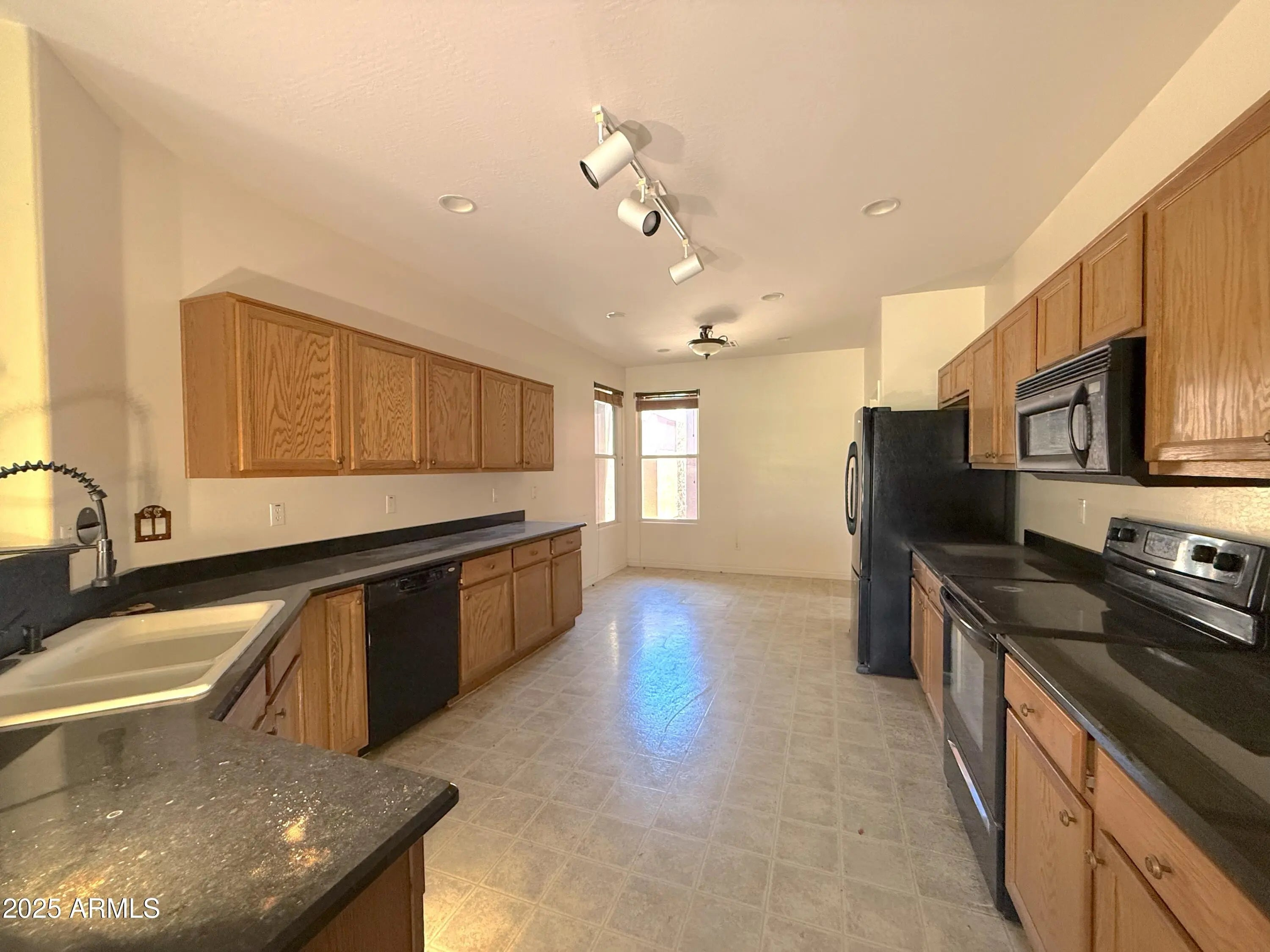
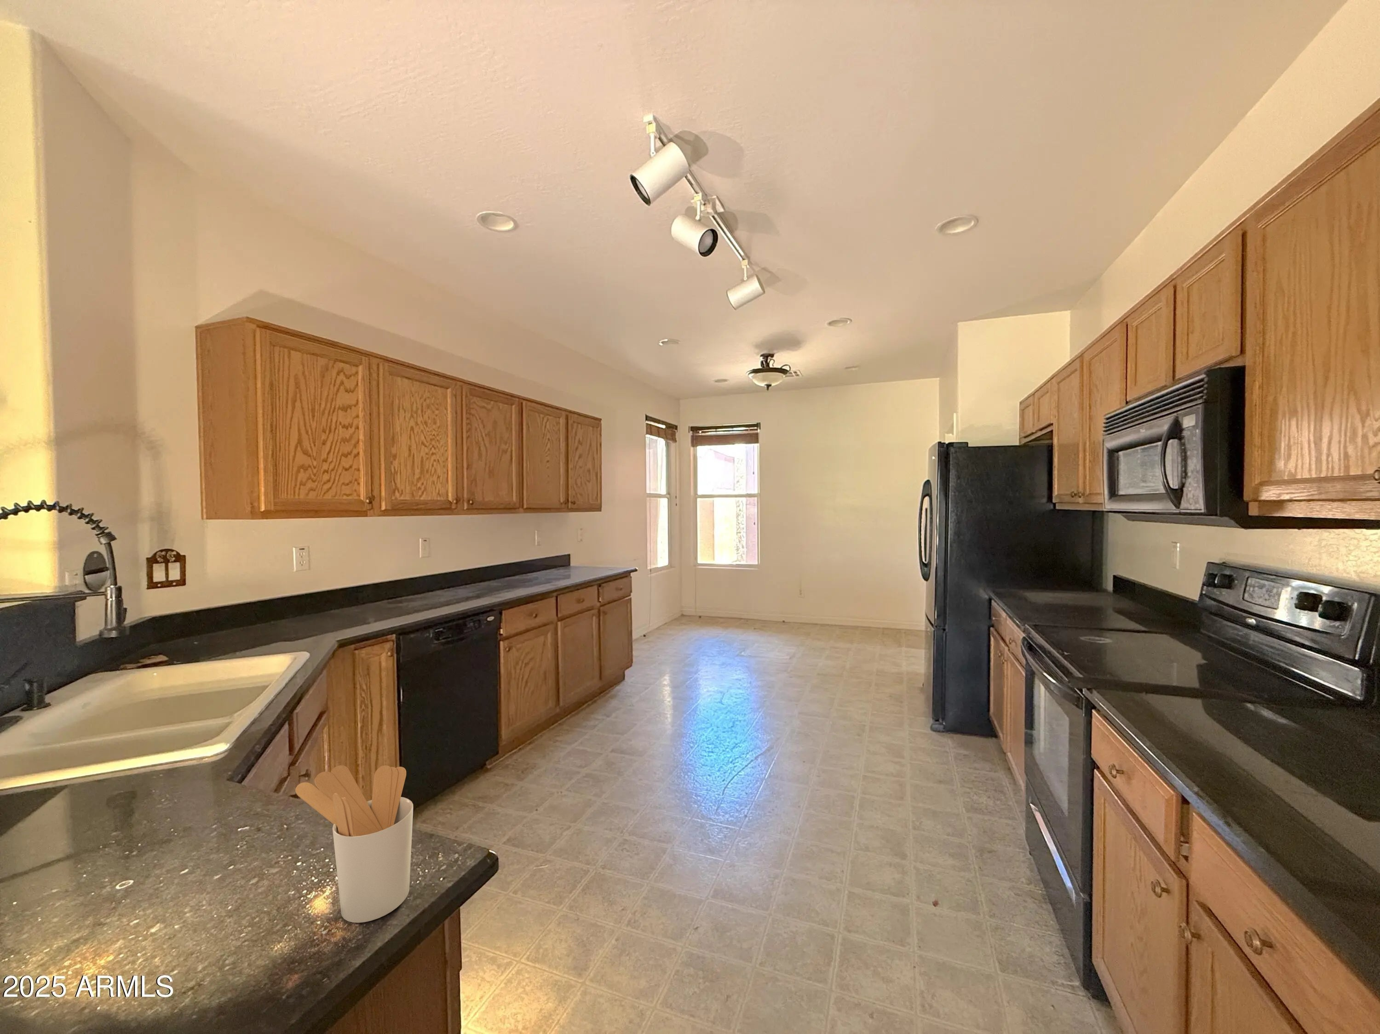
+ utensil holder [294,765,414,923]
